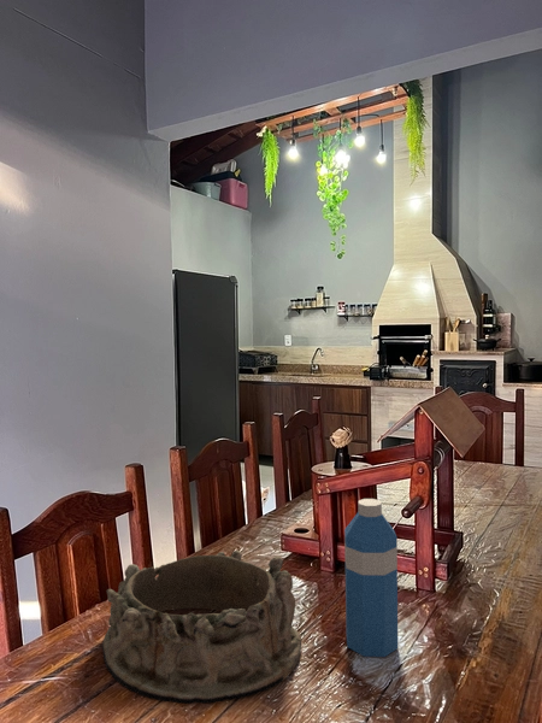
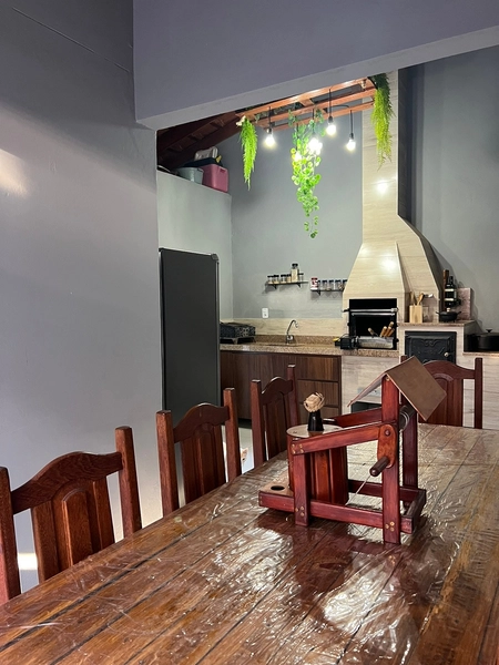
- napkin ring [101,549,302,705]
- water bottle [343,498,399,658]
